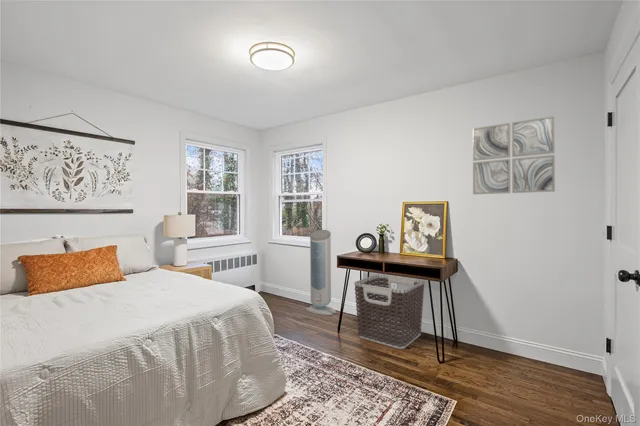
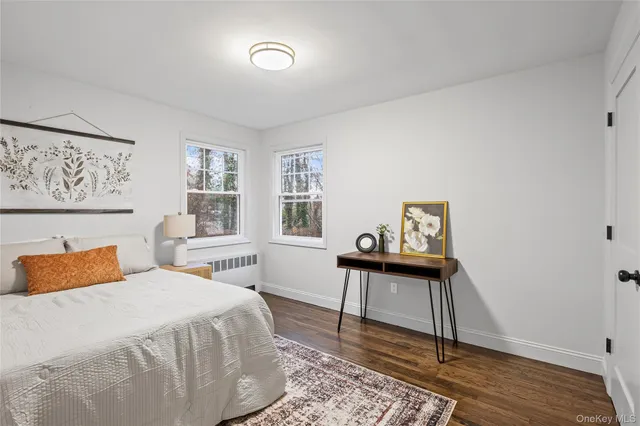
- clothes hamper [353,273,426,350]
- wall art [472,115,556,195]
- air purifier [305,229,337,316]
